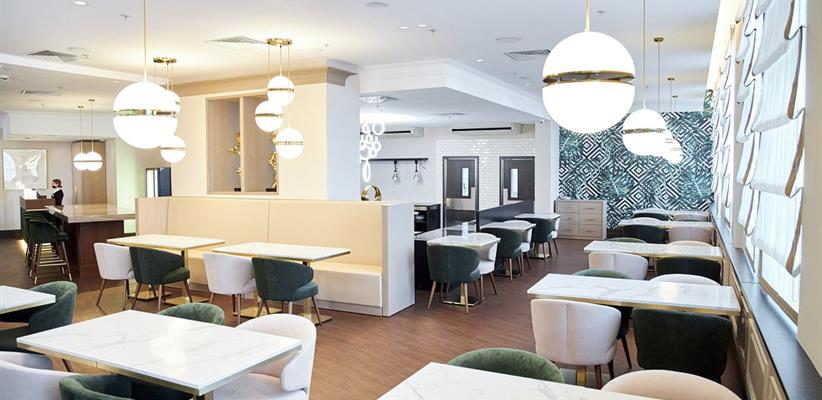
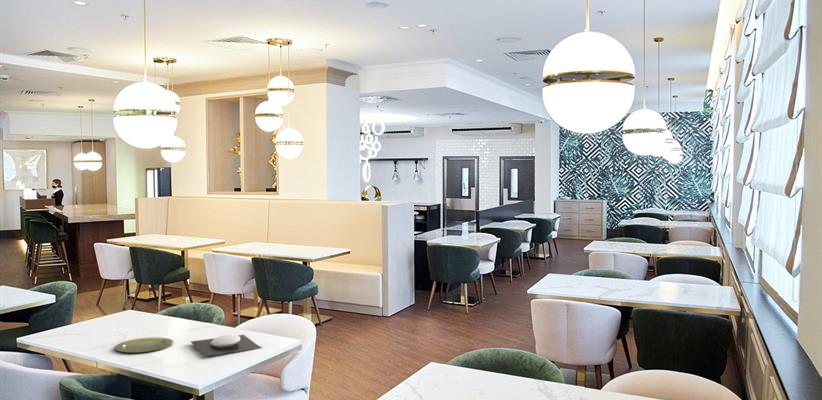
+ plate [189,334,262,357]
+ plate [114,336,174,354]
